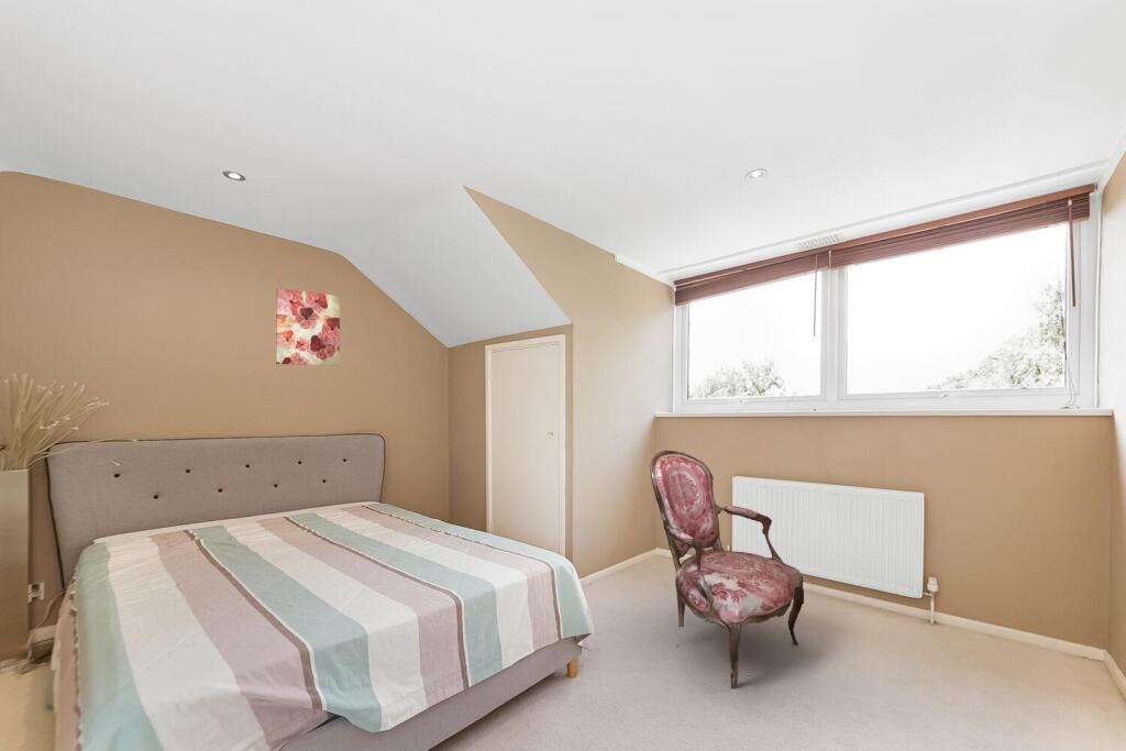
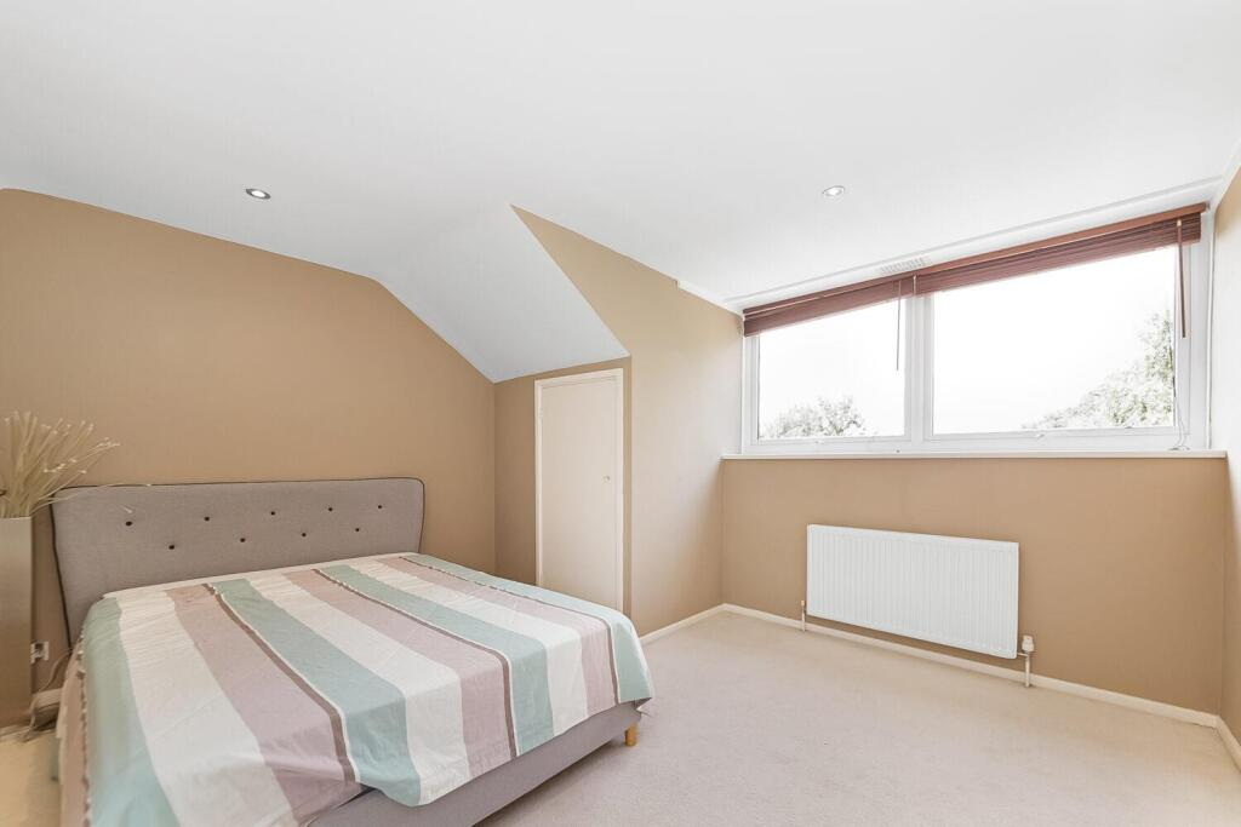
- wall art [275,287,341,367]
- armchair [649,449,805,691]
